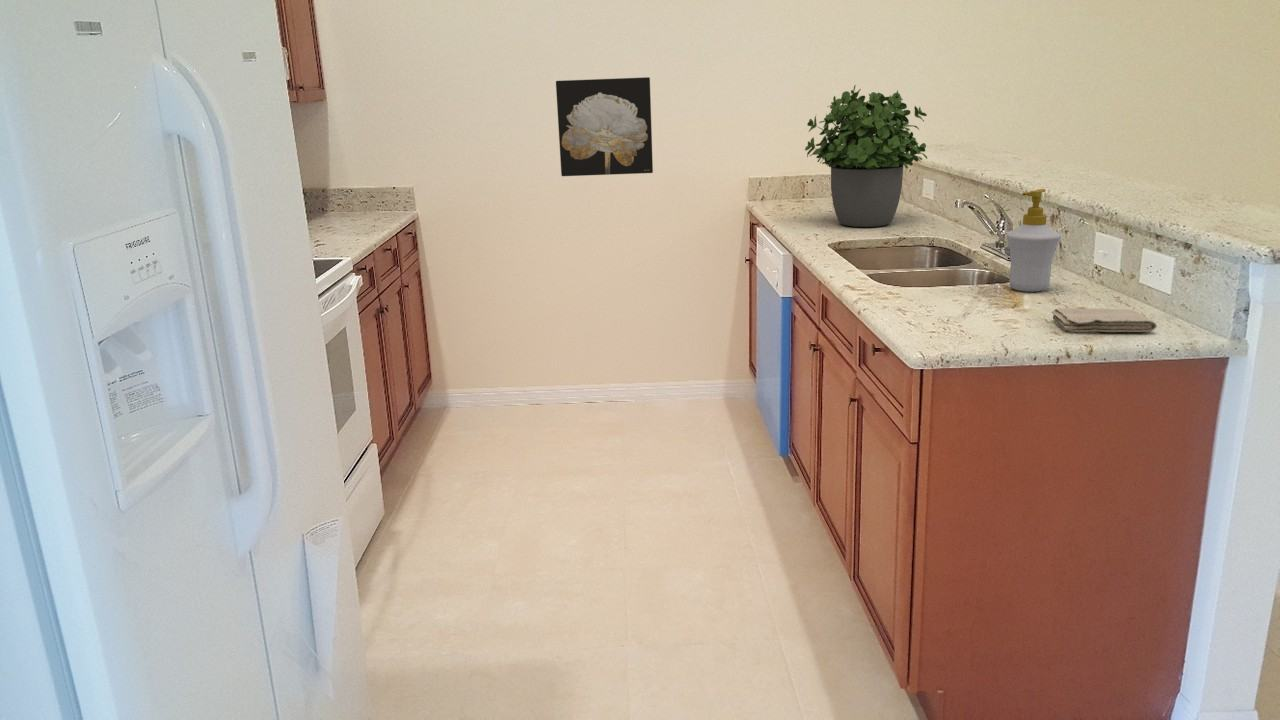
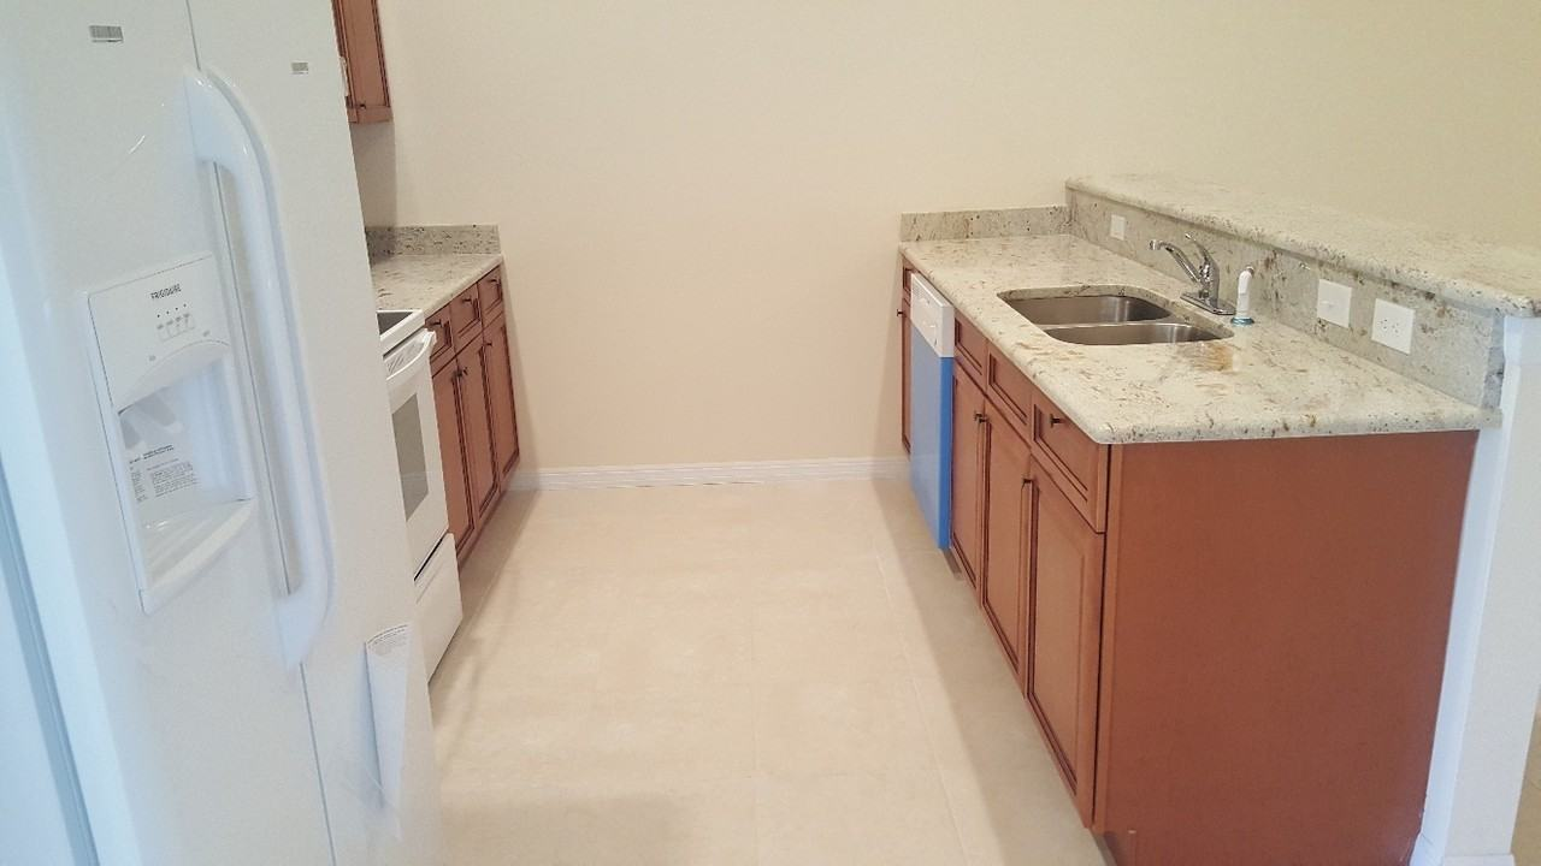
- soap bottle [1005,188,1062,293]
- potted plant [804,84,928,228]
- washcloth [1051,307,1158,333]
- wall art [555,76,654,177]
